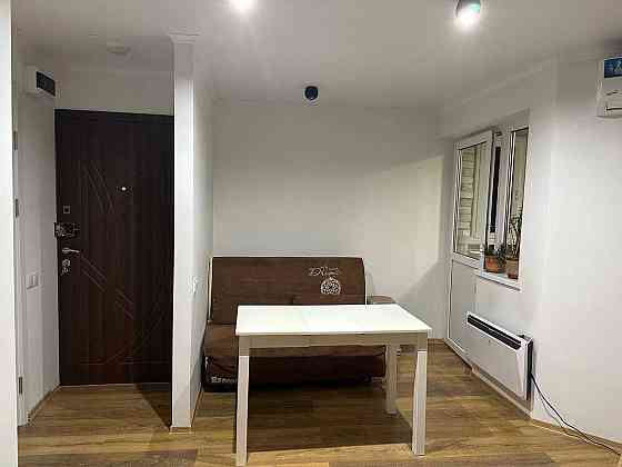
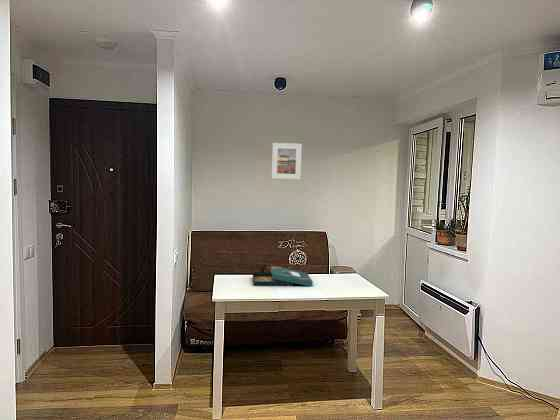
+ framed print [271,142,303,180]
+ board game [252,264,314,287]
